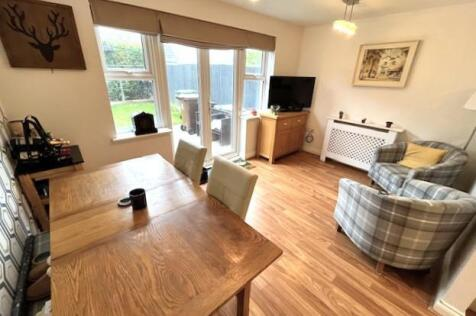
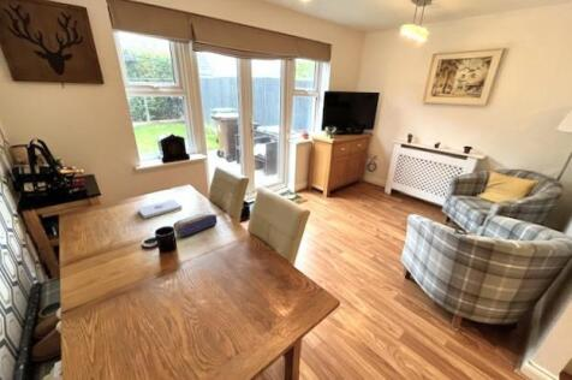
+ pencil case [172,210,219,238]
+ notepad [137,198,183,220]
